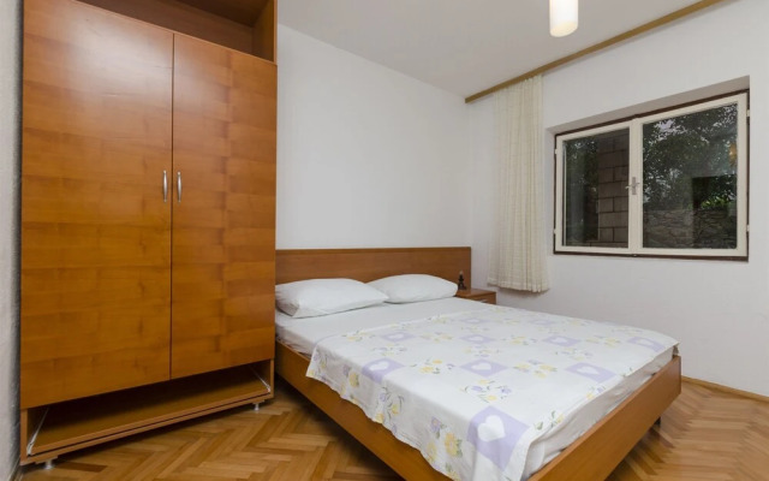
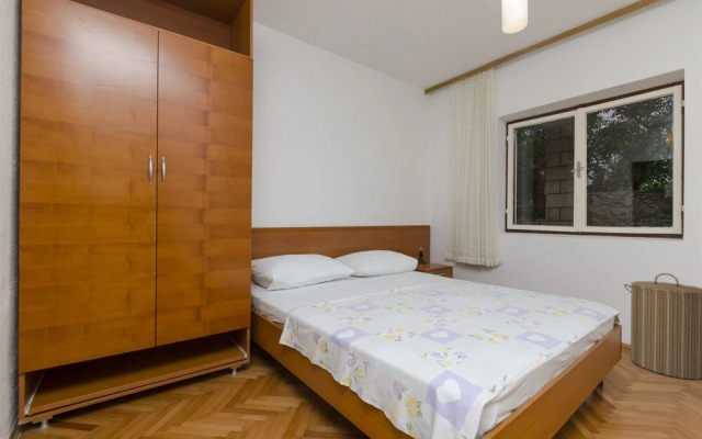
+ laundry hamper [623,272,702,381]
